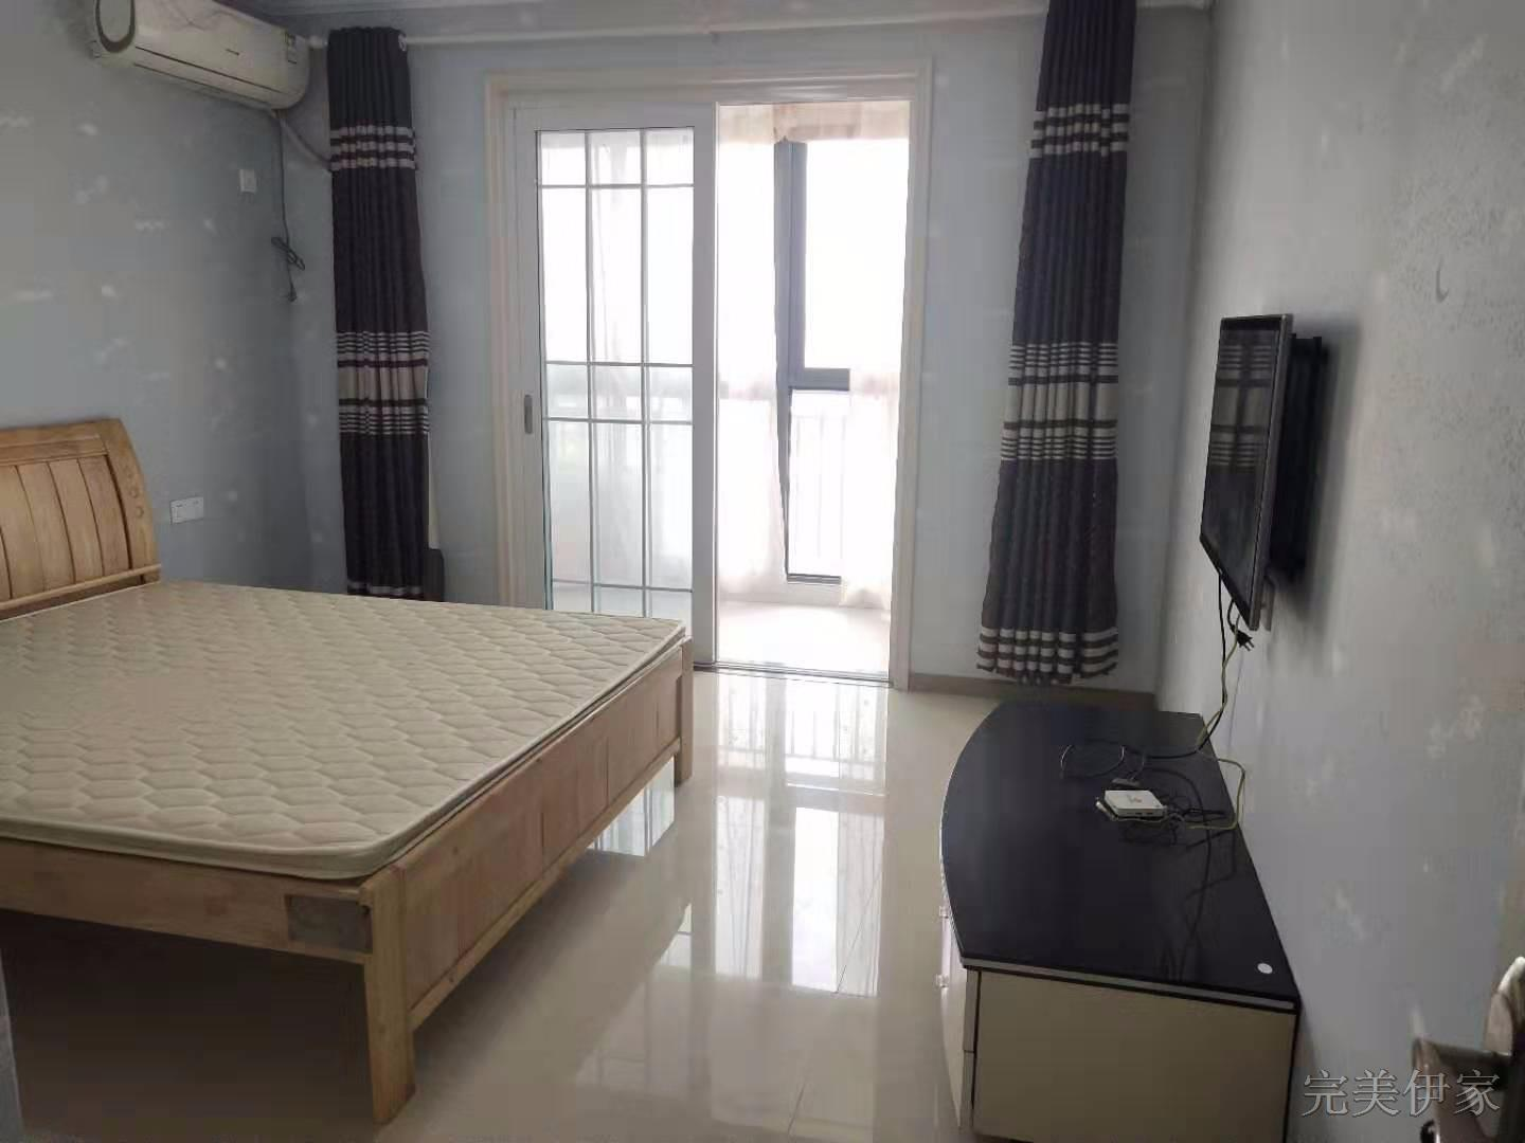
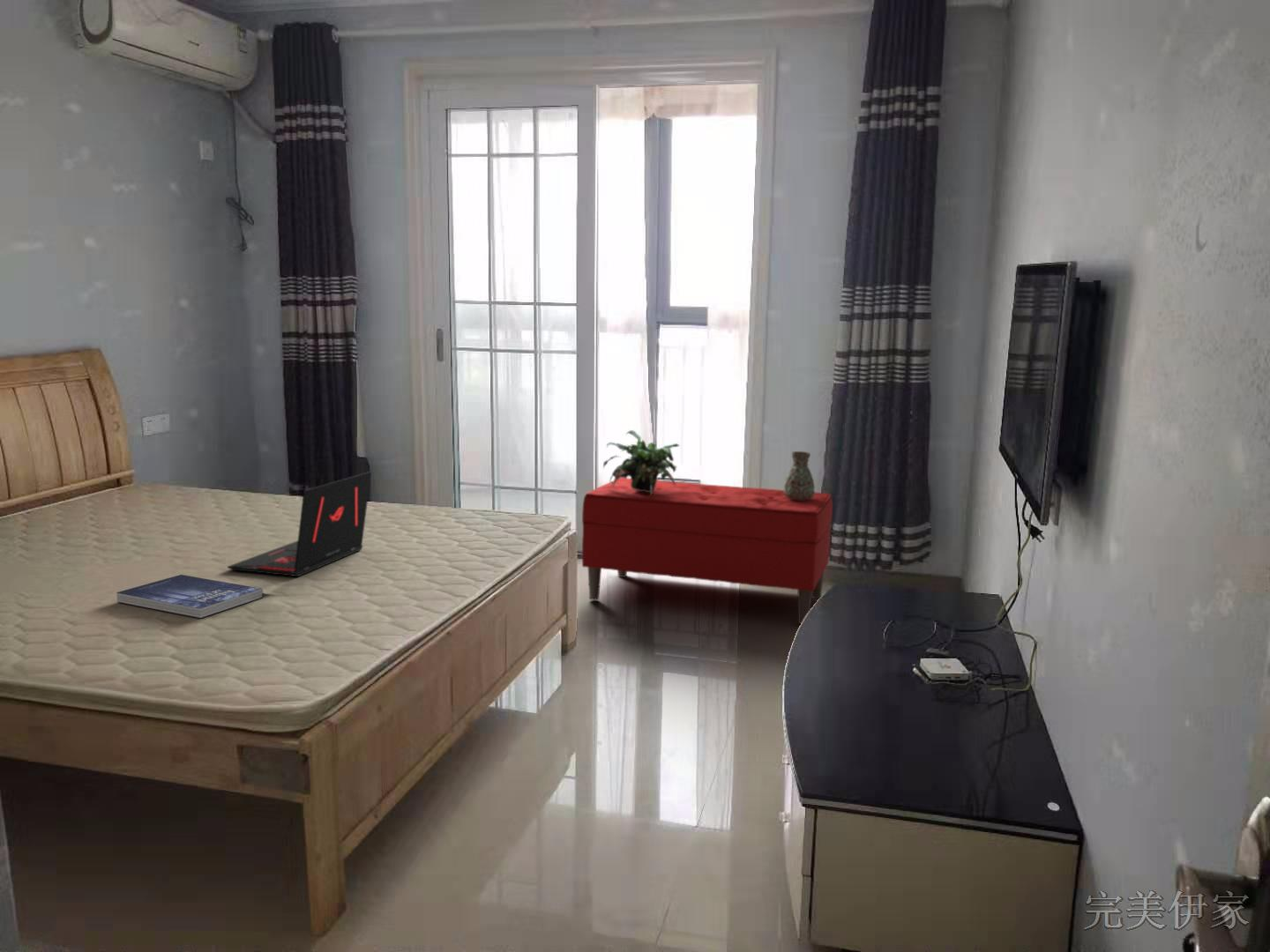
+ bench [581,478,833,625]
+ potted plant [602,429,681,495]
+ decorative vase [783,450,816,501]
+ book [116,574,264,619]
+ laptop [227,471,372,577]
